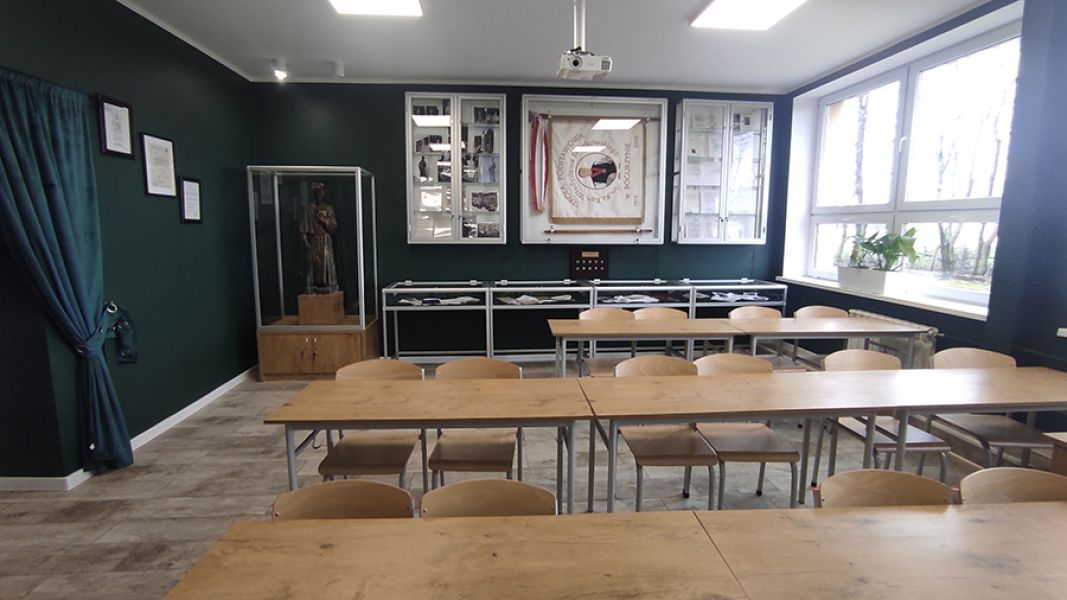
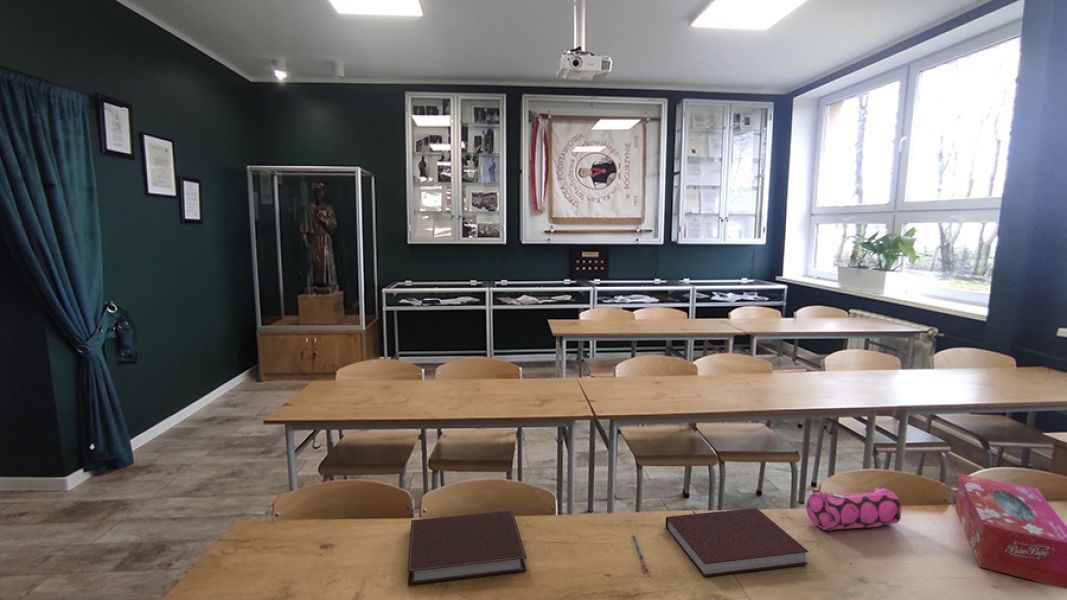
+ notebook [665,507,810,578]
+ pencil case [805,487,902,532]
+ pen [631,533,649,573]
+ notebook [407,510,528,586]
+ tissue box [955,473,1067,590]
